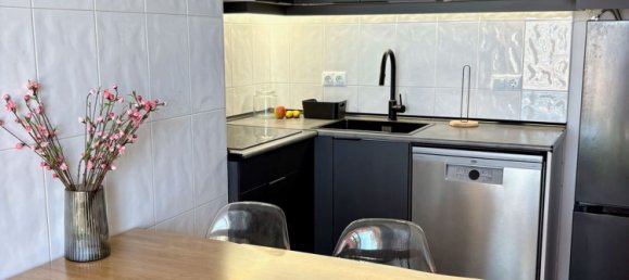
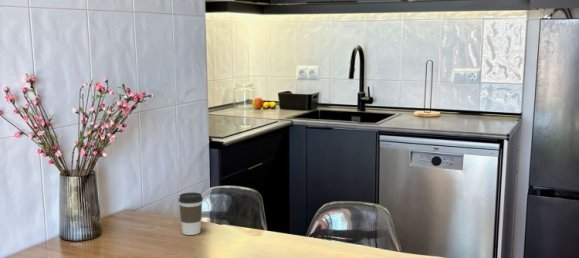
+ coffee cup [178,192,204,236]
